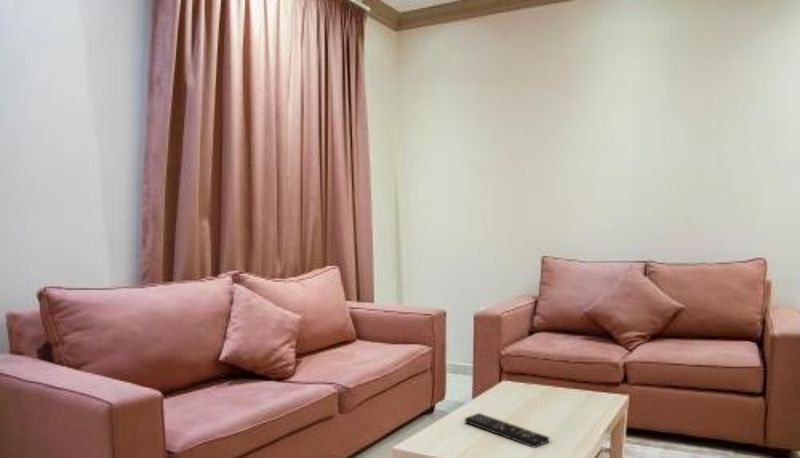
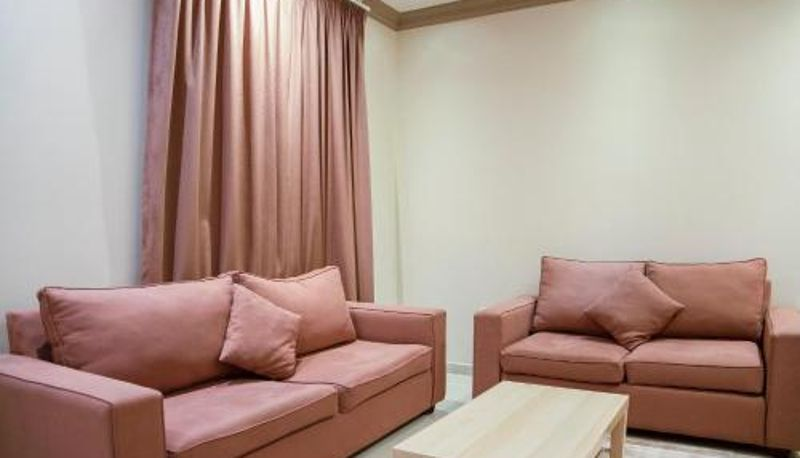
- remote control [464,412,550,449]
